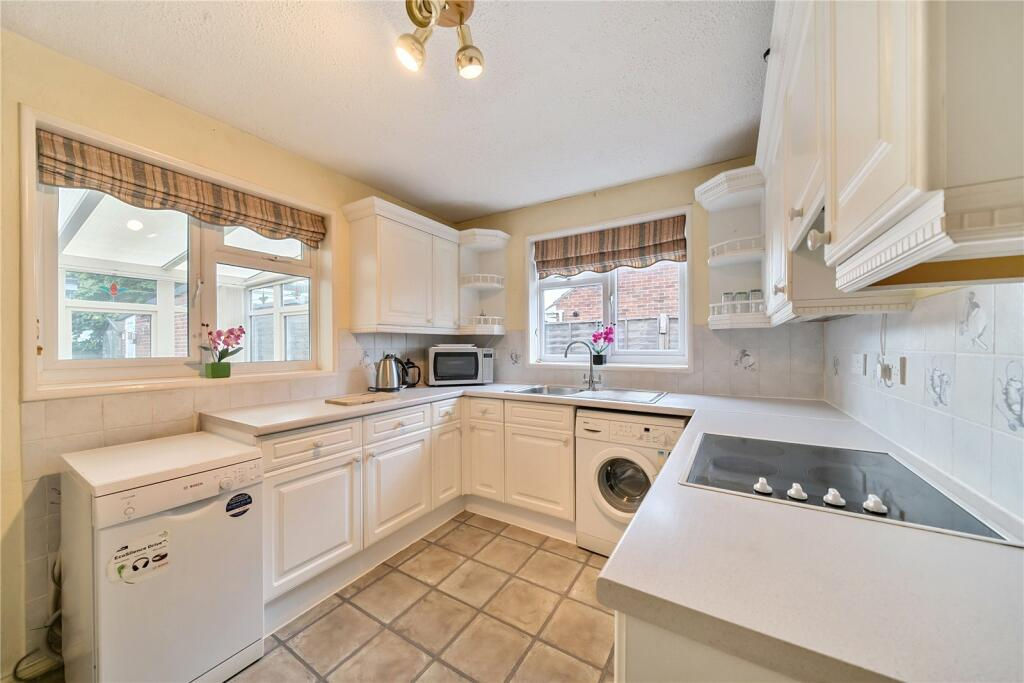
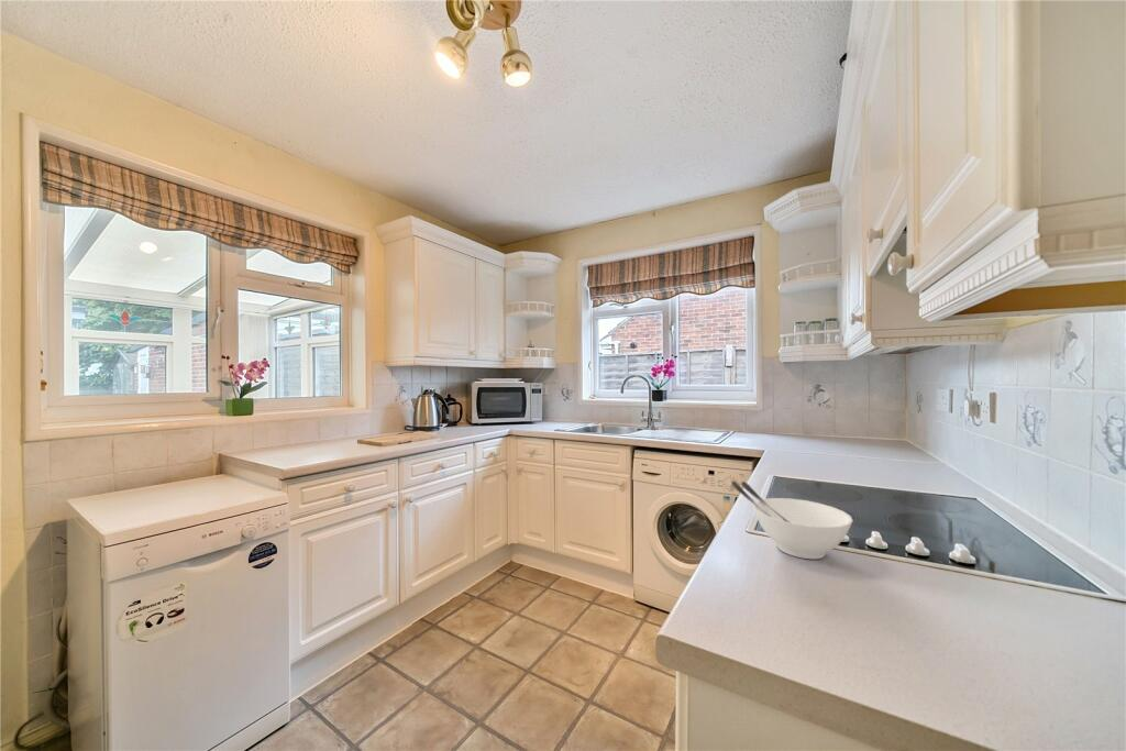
+ bowl [731,481,854,560]
